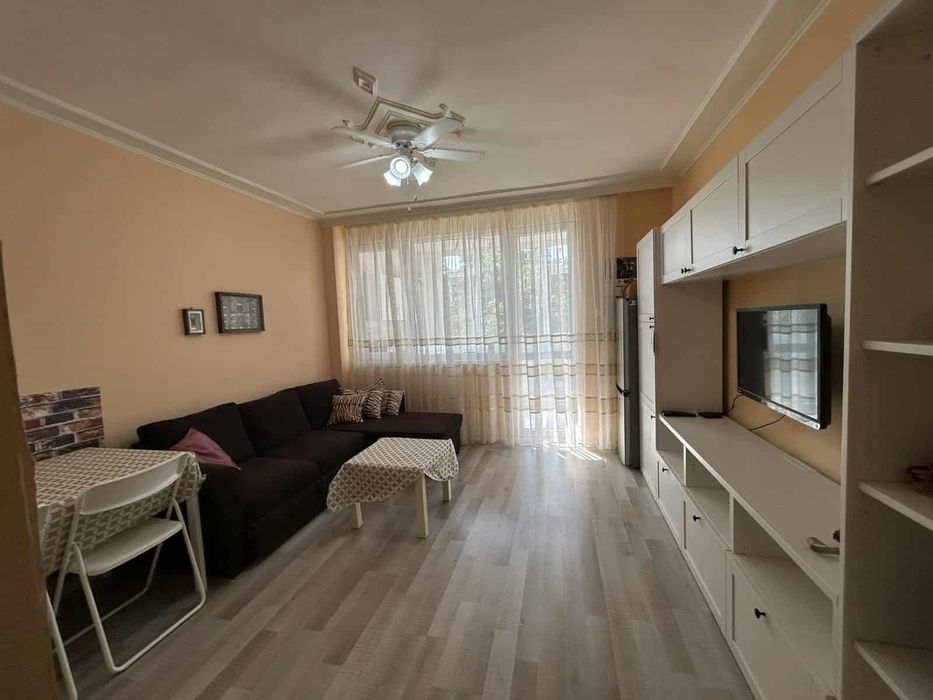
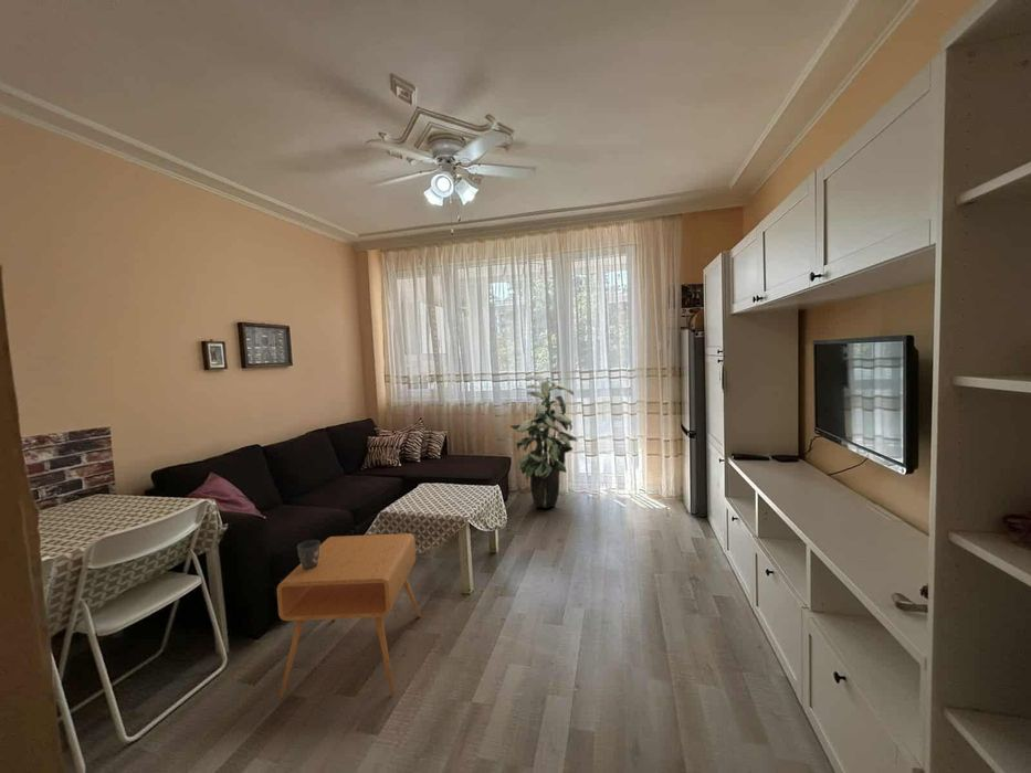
+ side table [276,532,422,700]
+ mug [296,539,322,570]
+ indoor plant [509,374,578,509]
